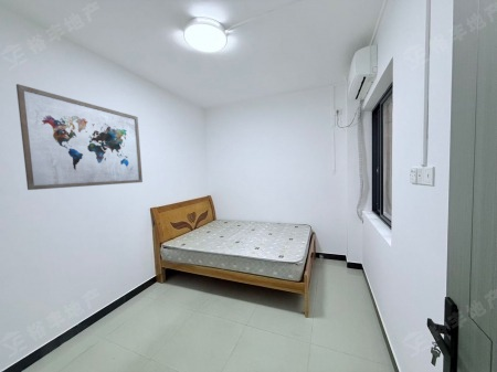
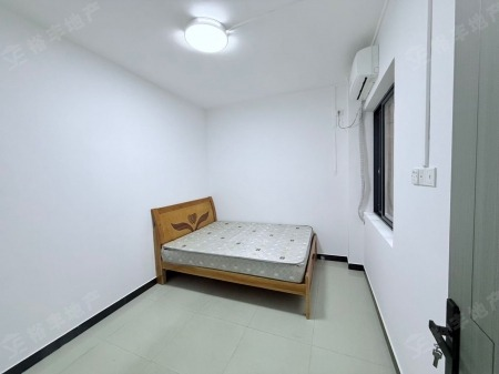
- wall art [15,83,144,191]
